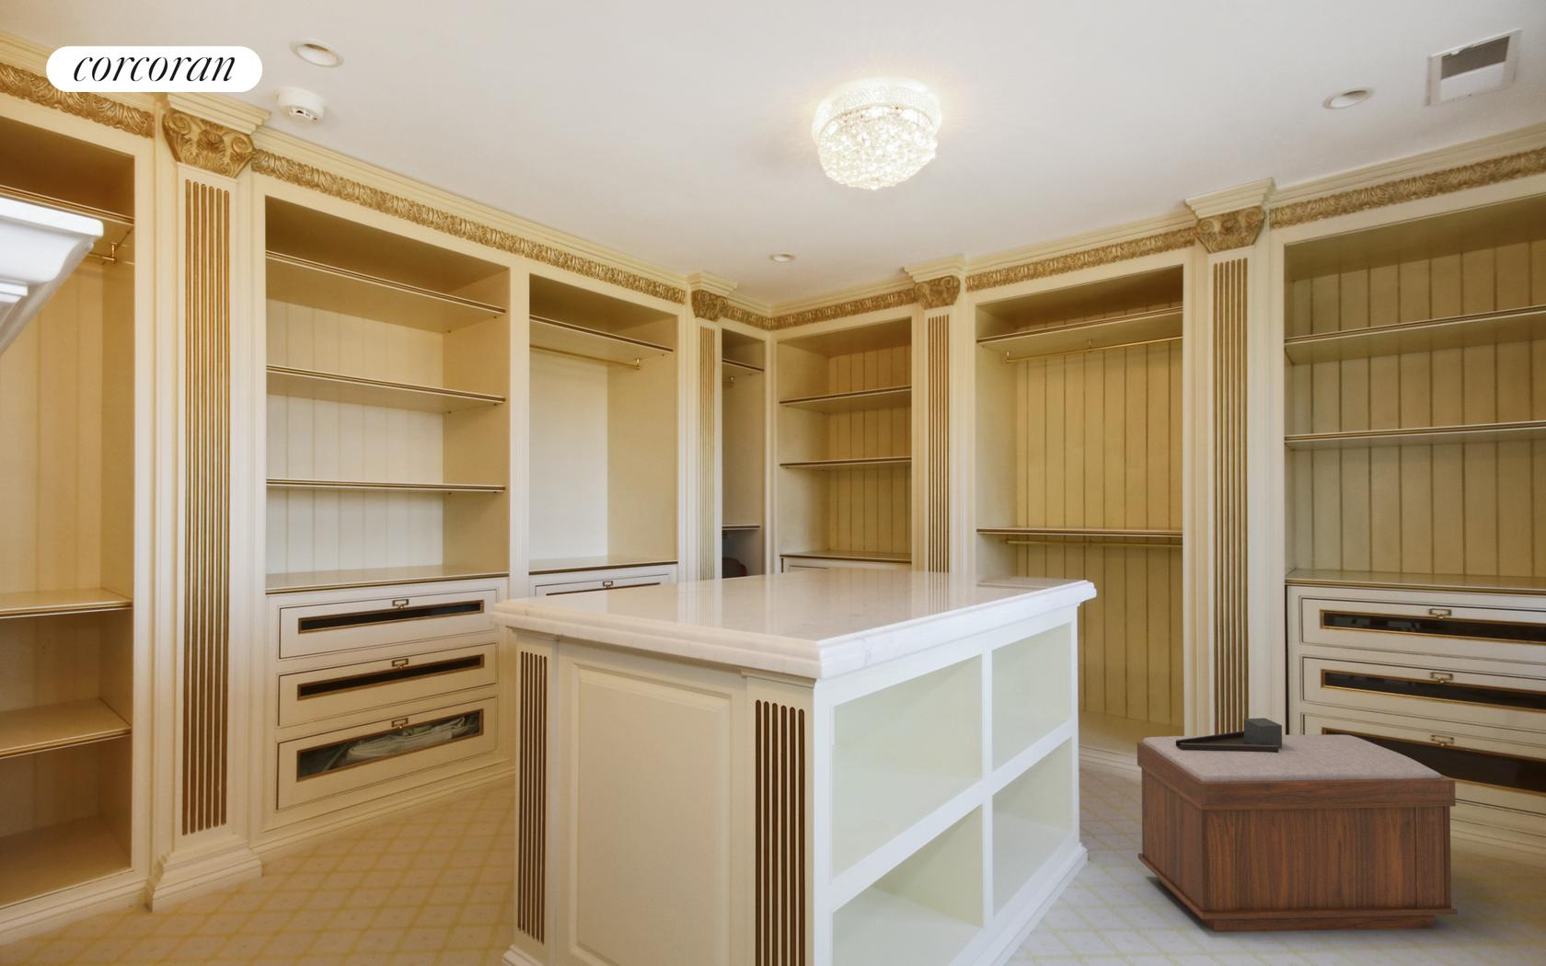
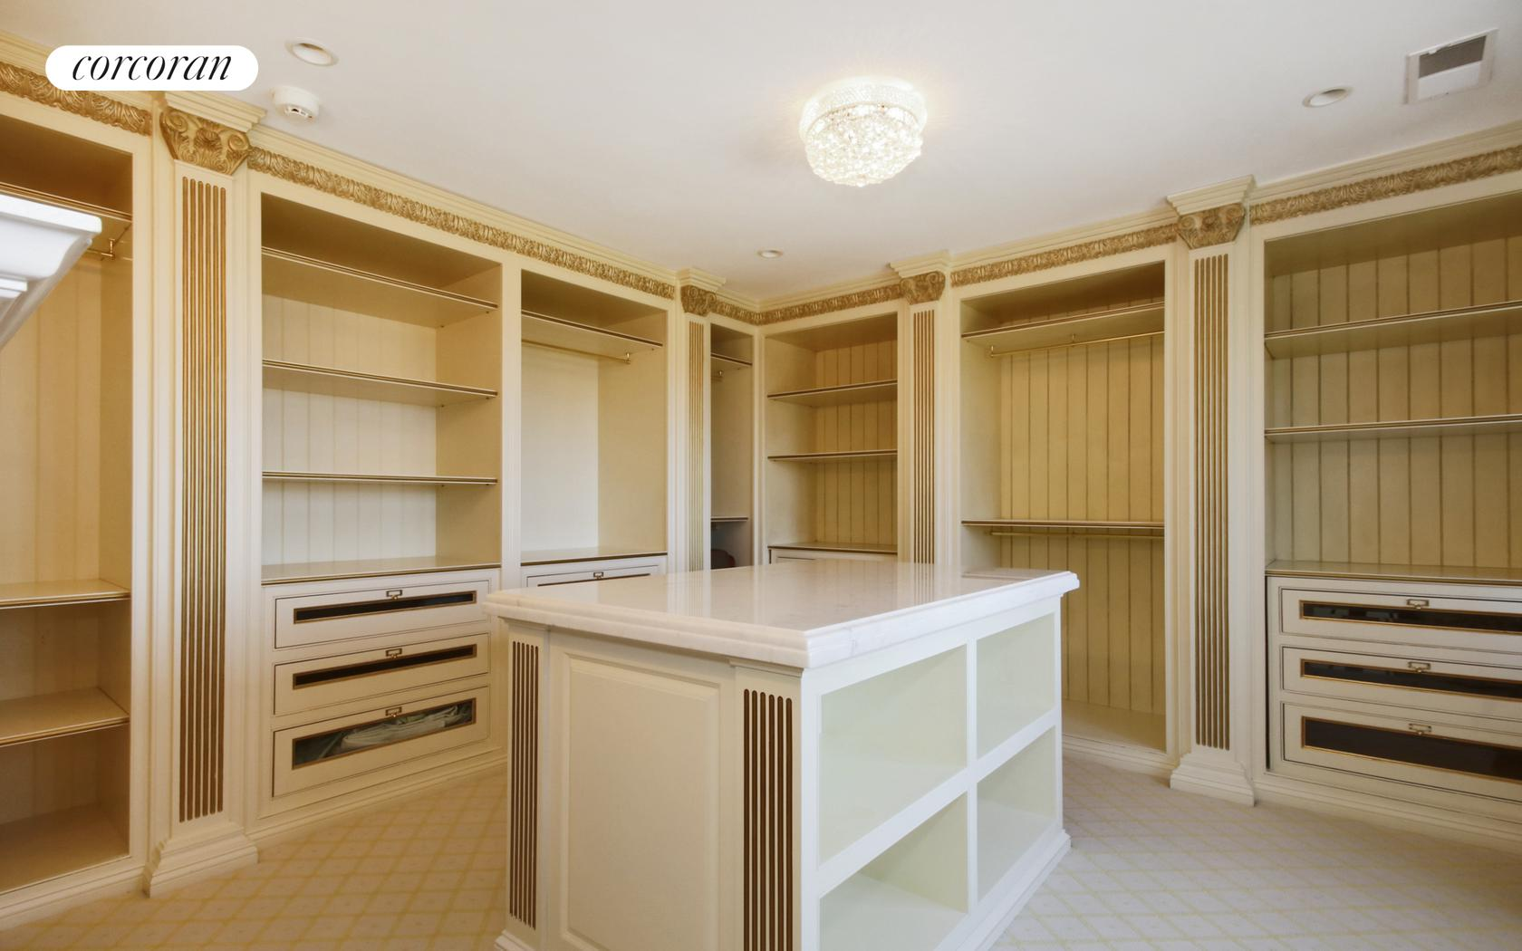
- shoe horn [1176,718,1283,752]
- bench [1136,735,1458,933]
